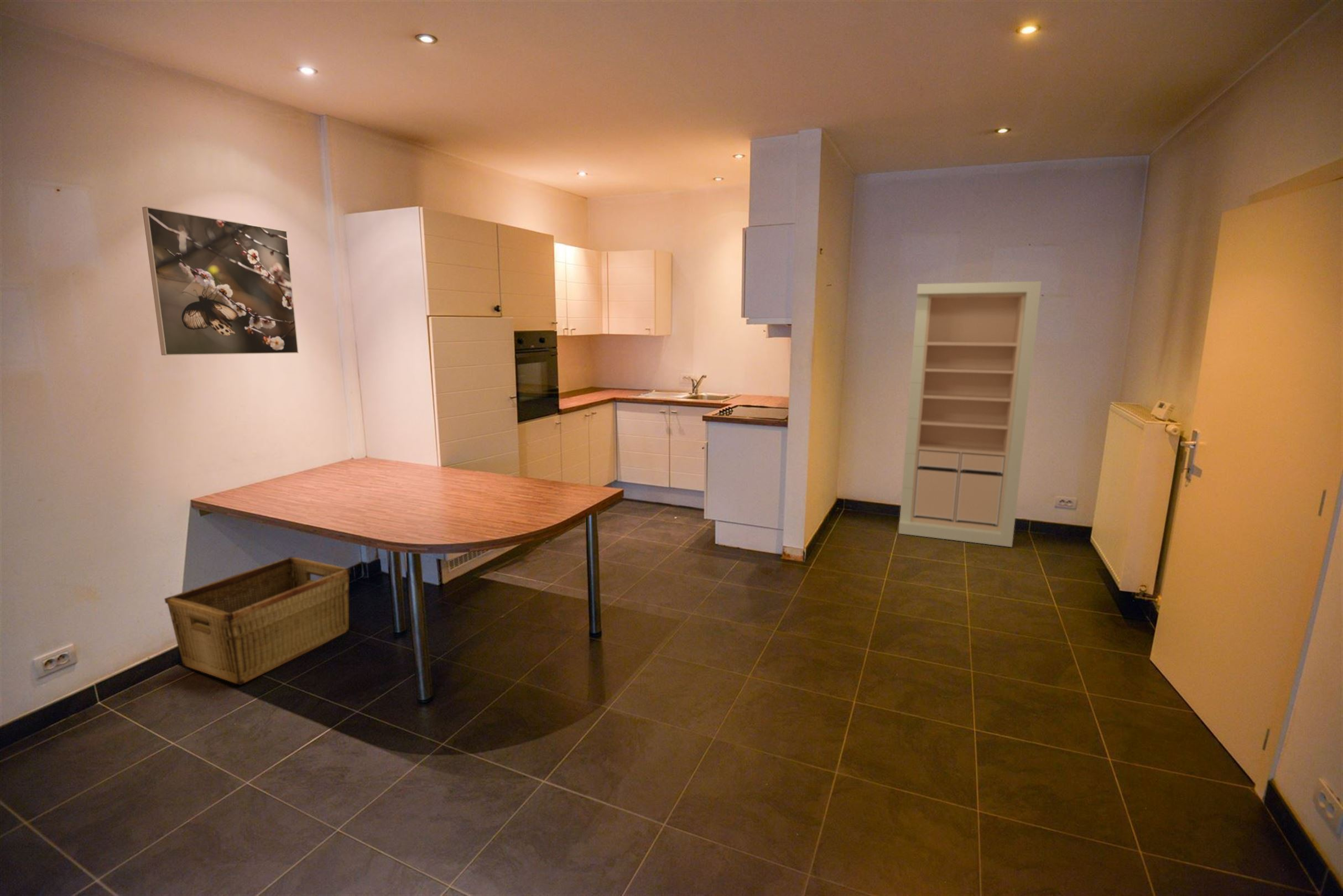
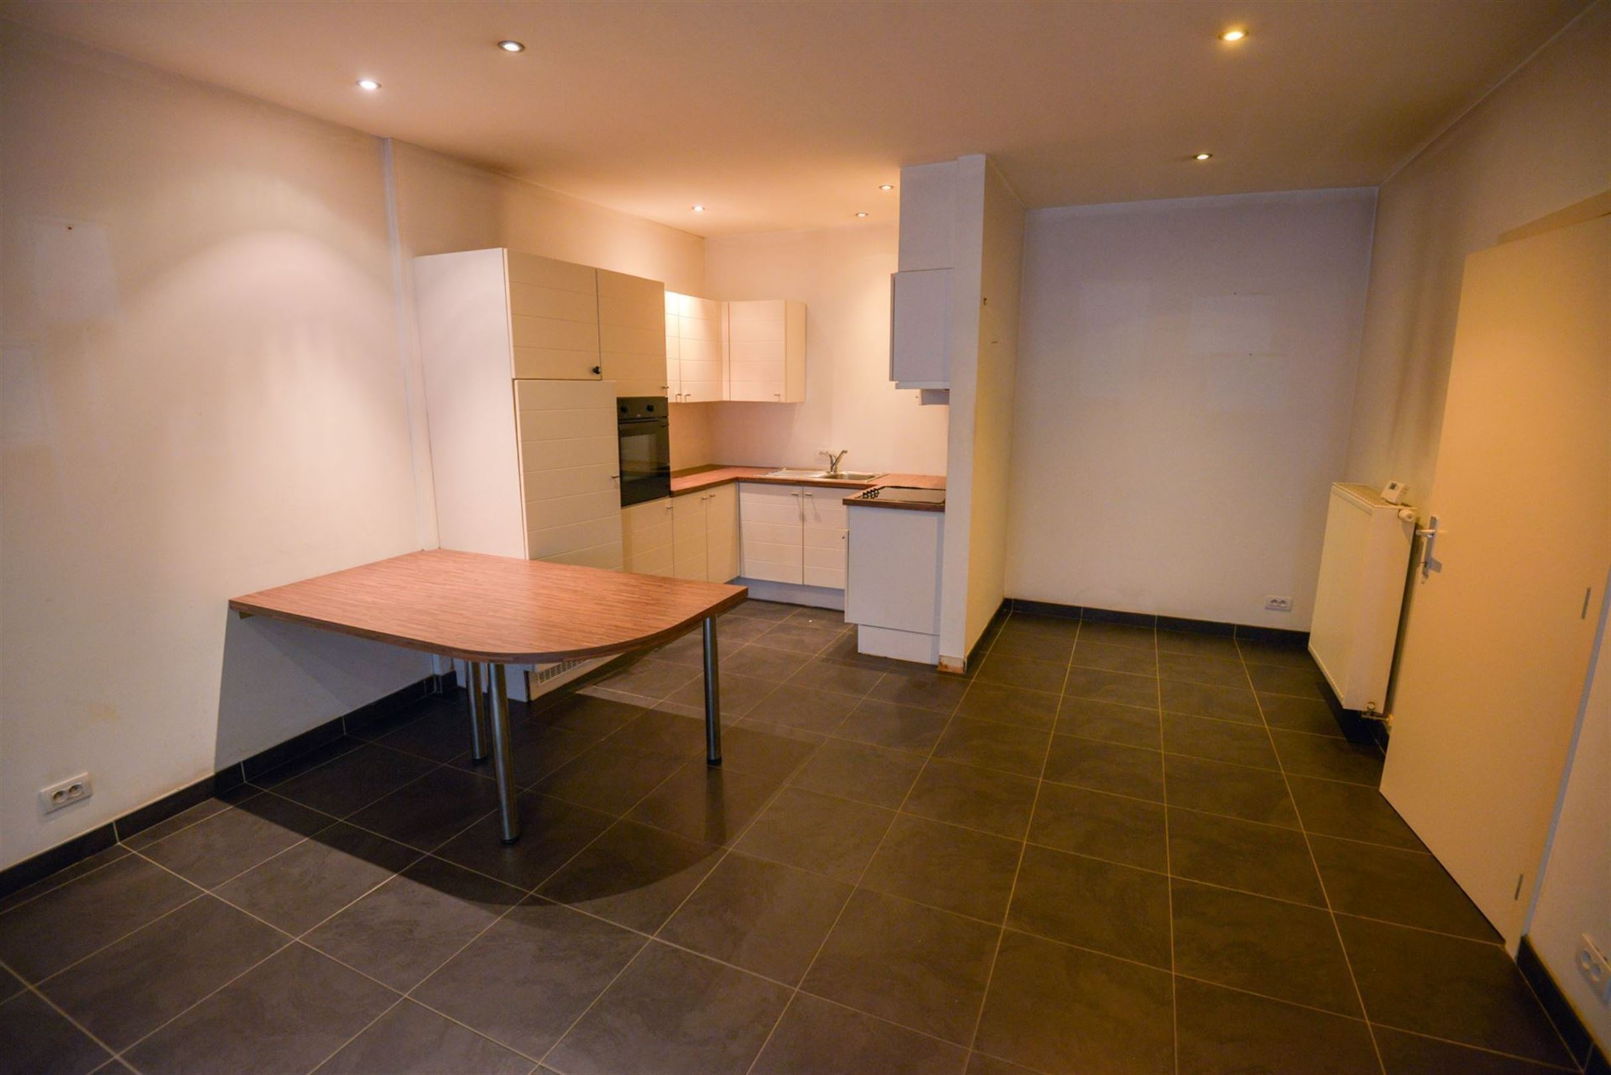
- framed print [142,206,299,356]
- hamper [164,556,351,686]
- storage cabinet [898,280,1042,548]
